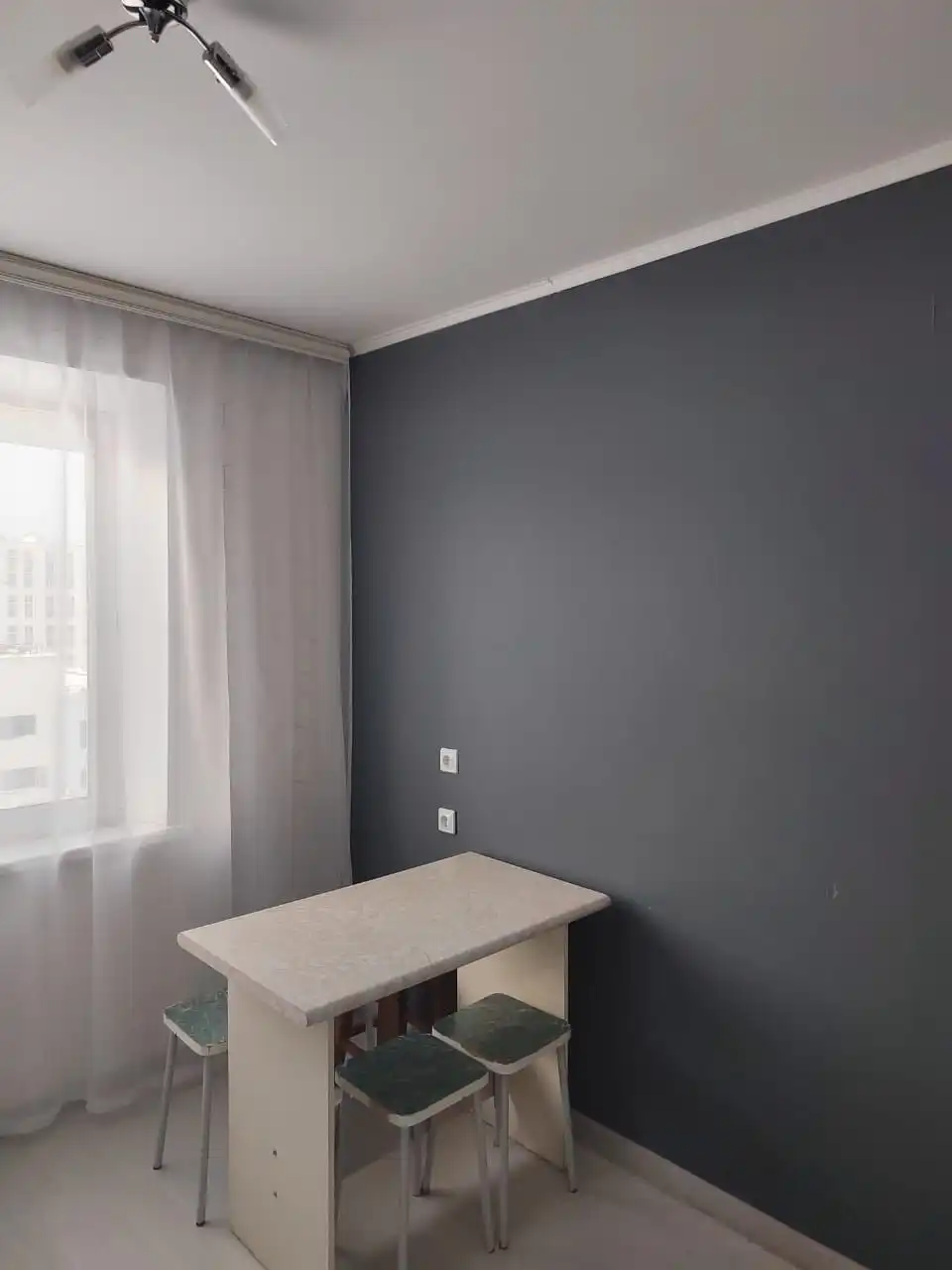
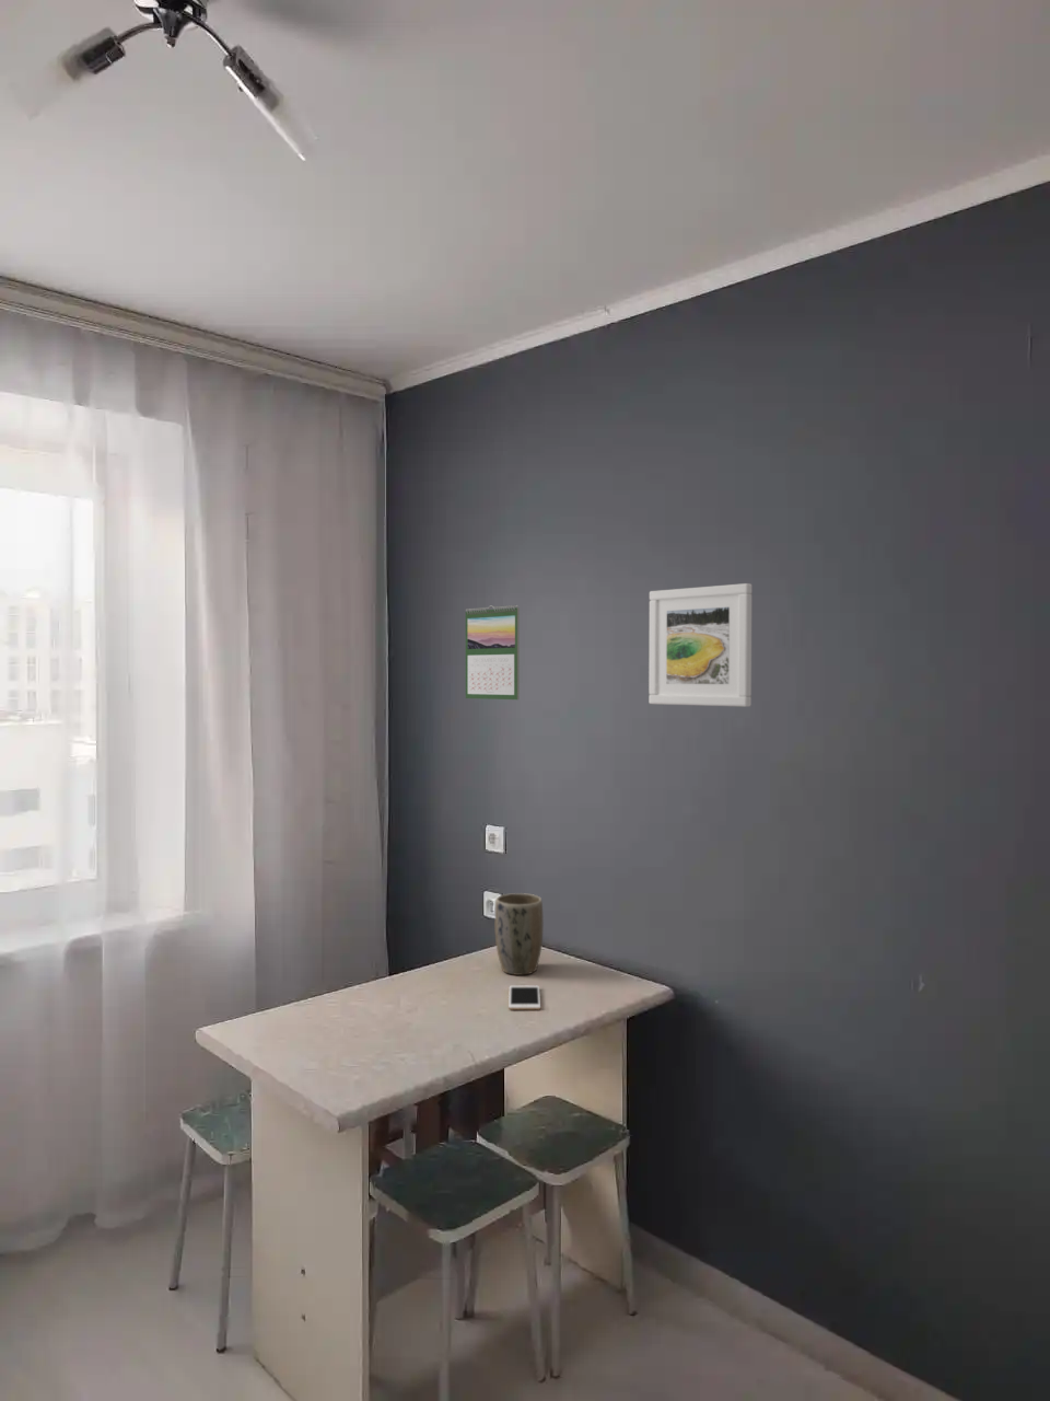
+ cell phone [507,985,542,1010]
+ plant pot [494,892,544,976]
+ calendar [464,605,521,700]
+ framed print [647,582,752,708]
